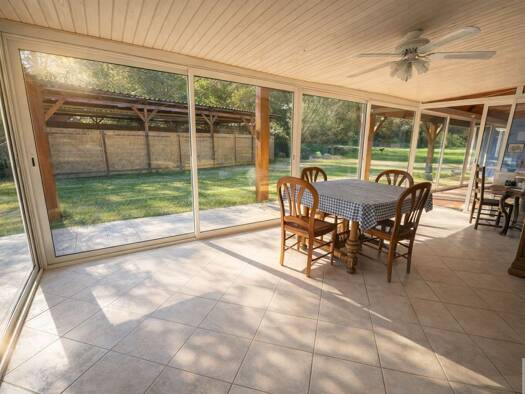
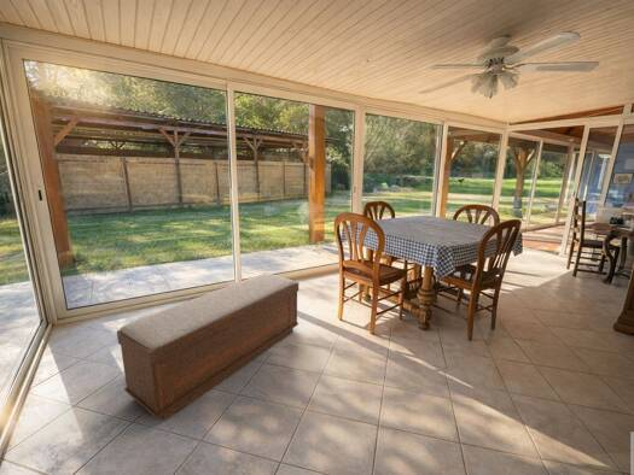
+ bench [116,271,299,421]
